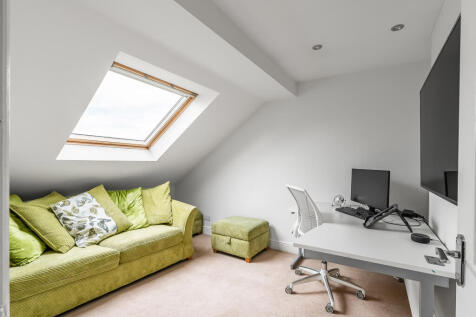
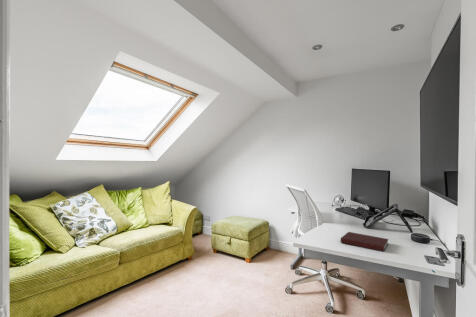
+ notebook [340,231,389,253]
